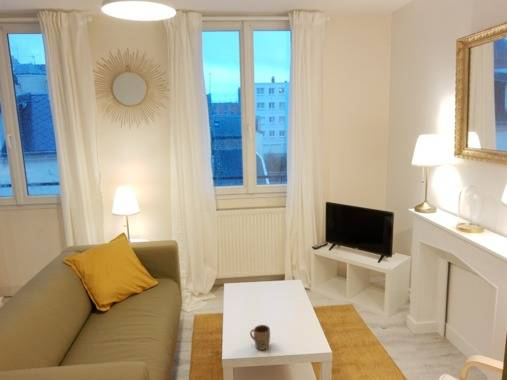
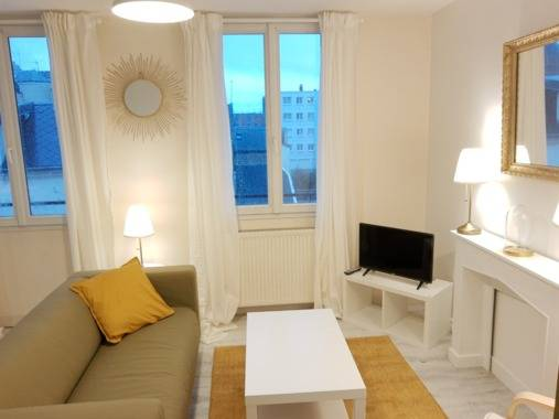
- mug [249,324,271,351]
